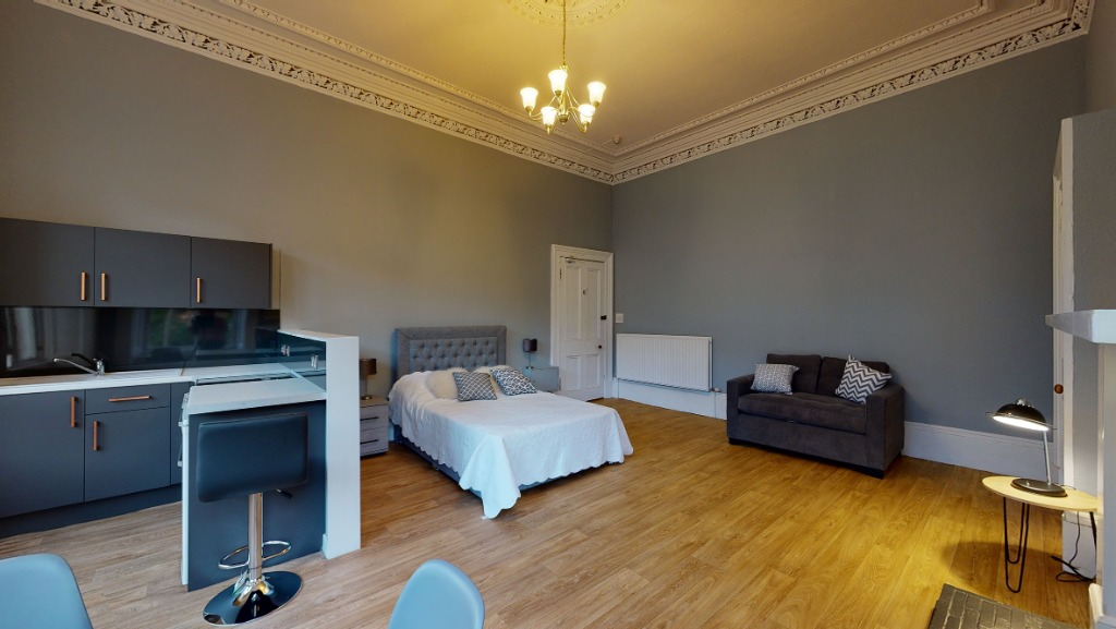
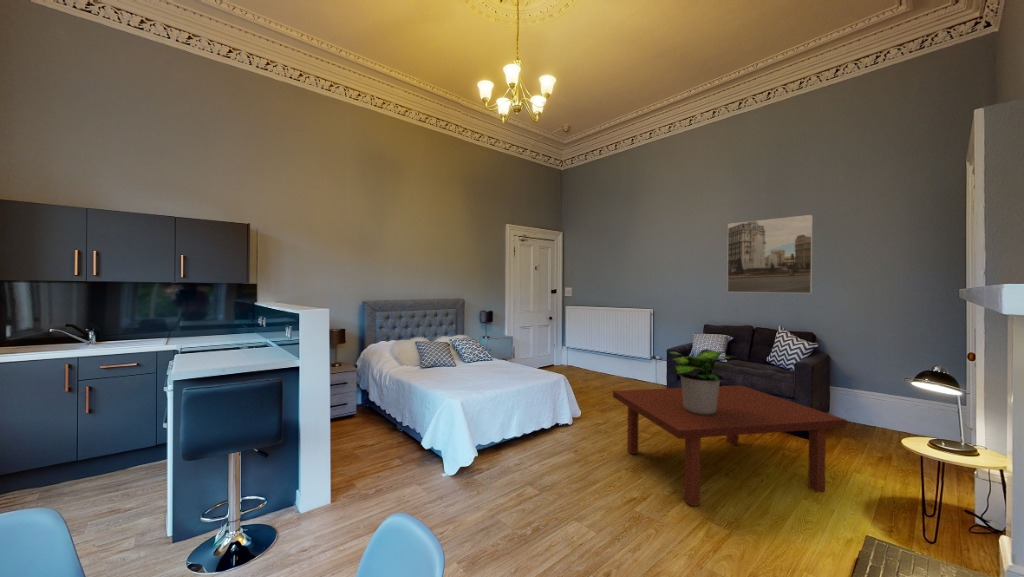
+ coffee table [612,384,847,507]
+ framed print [726,214,814,294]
+ potted plant [664,348,739,415]
